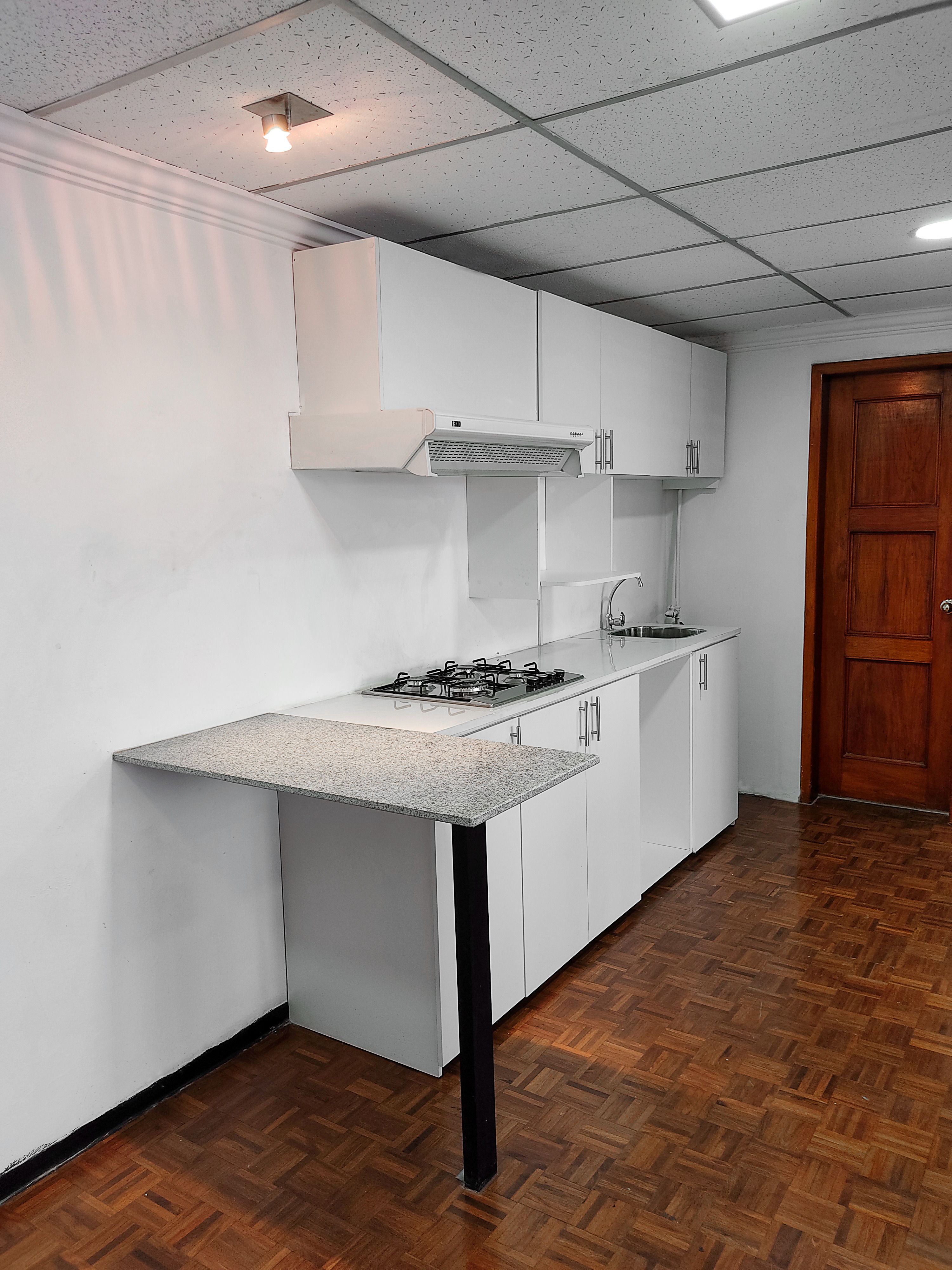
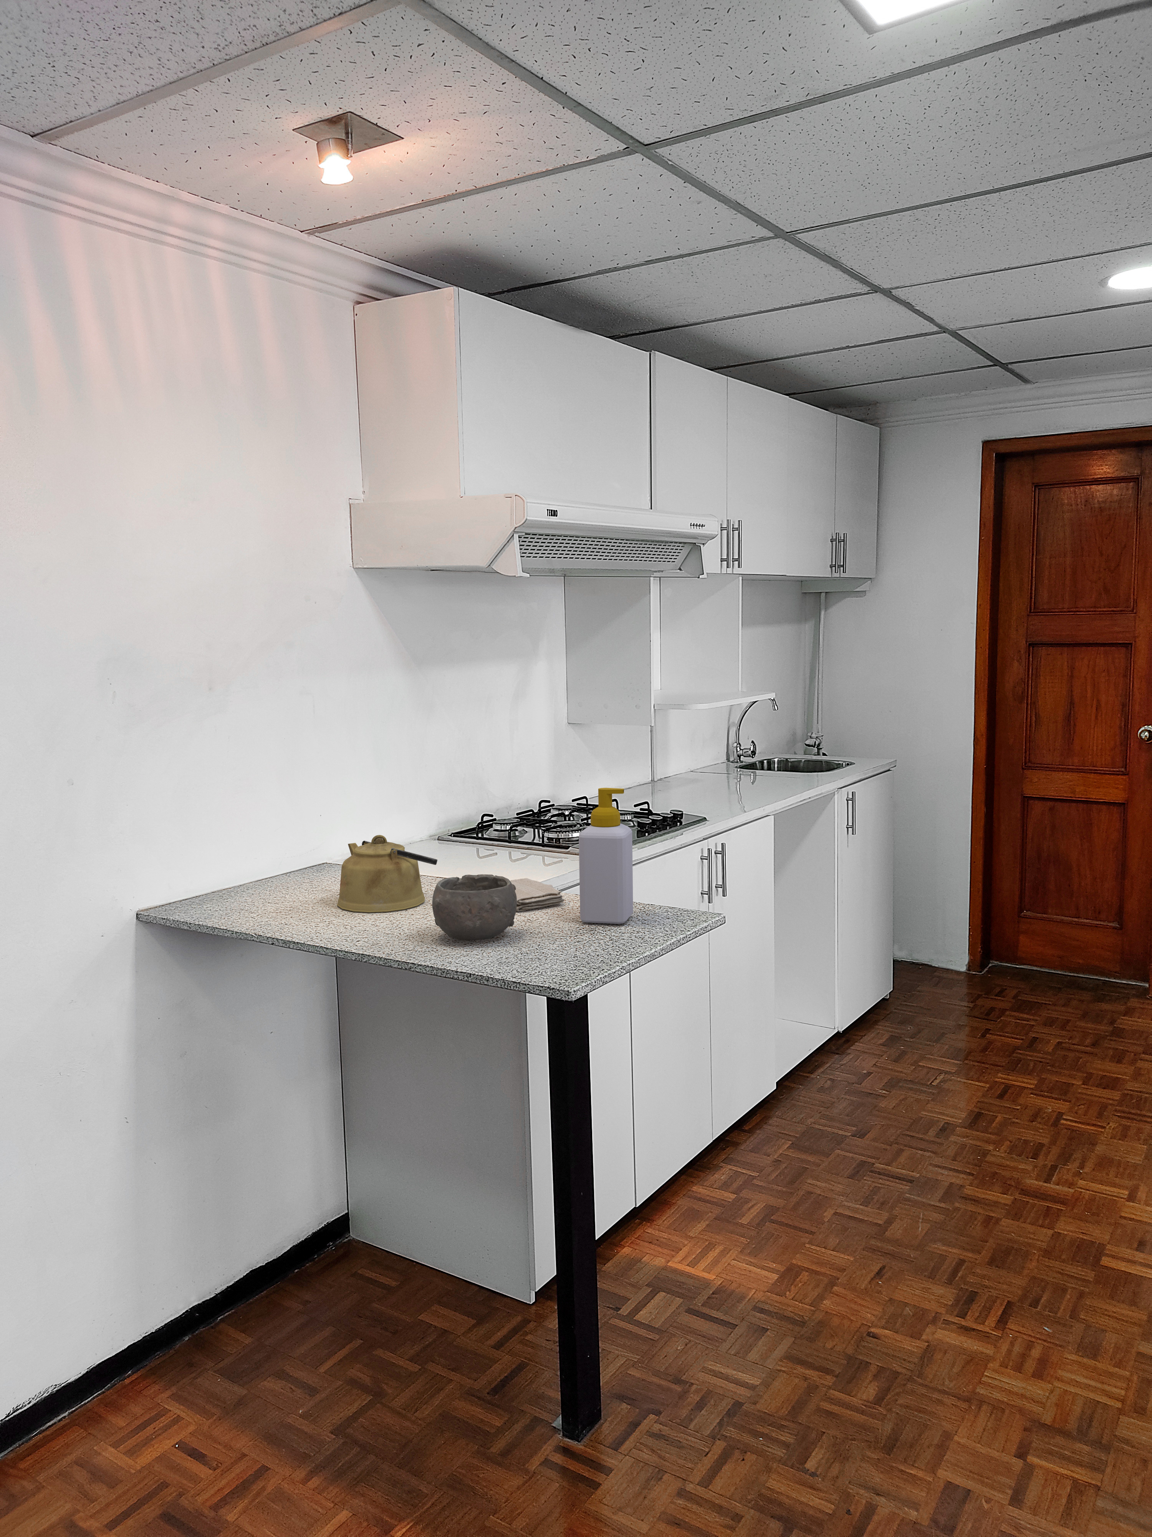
+ bowl [432,874,517,942]
+ soap bottle [578,788,634,925]
+ kettle [336,835,438,913]
+ washcloth [509,877,565,911]
